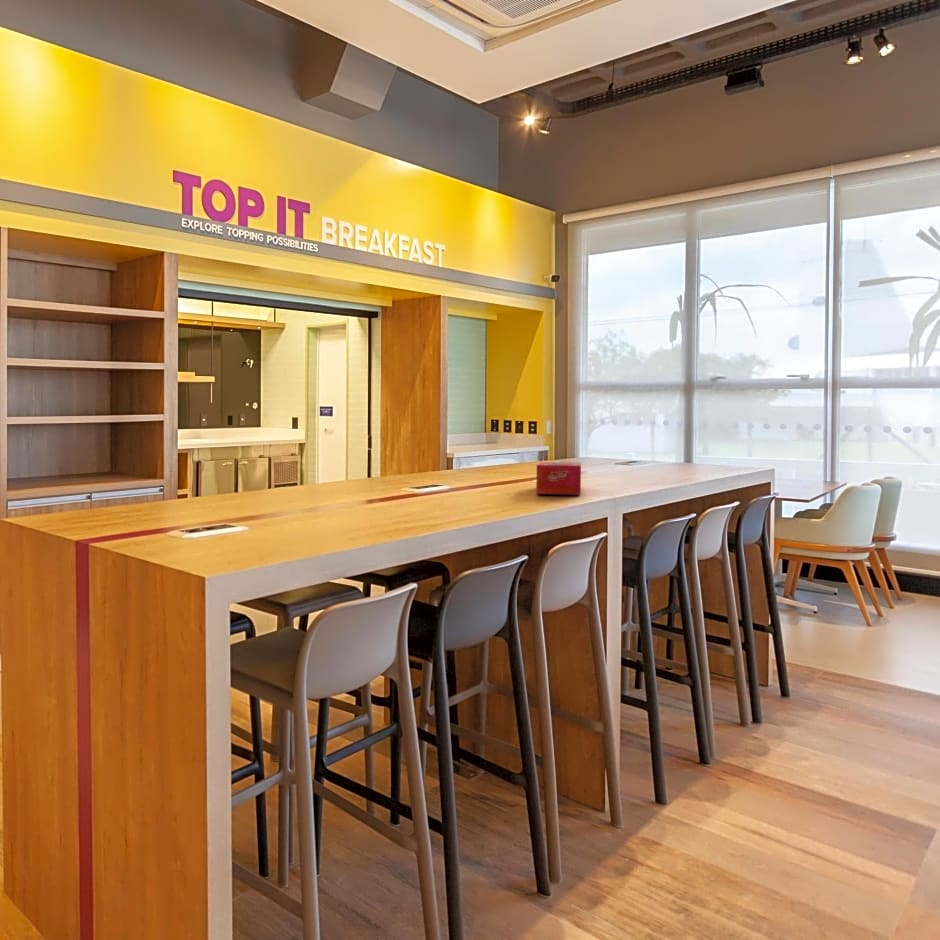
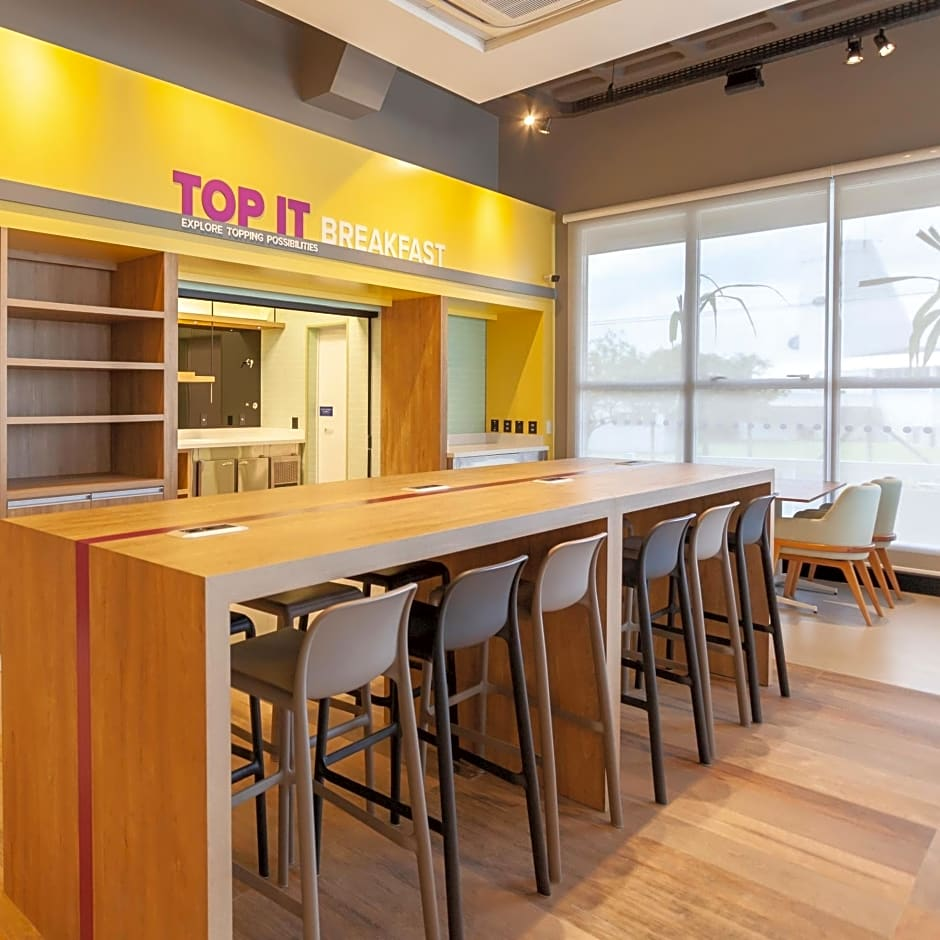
- tissue box [535,461,582,496]
